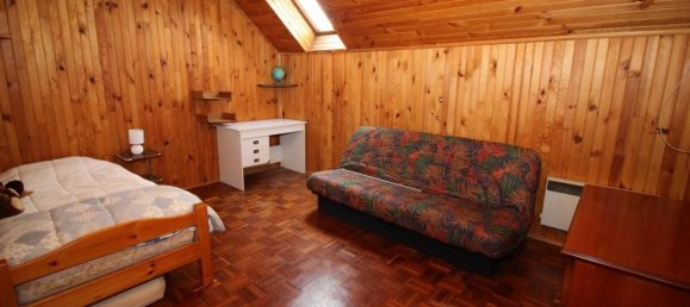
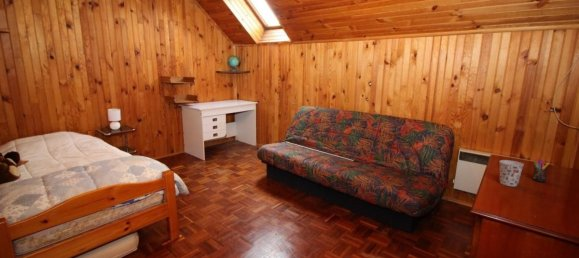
+ cup [498,159,525,187]
+ pen holder [532,157,550,183]
